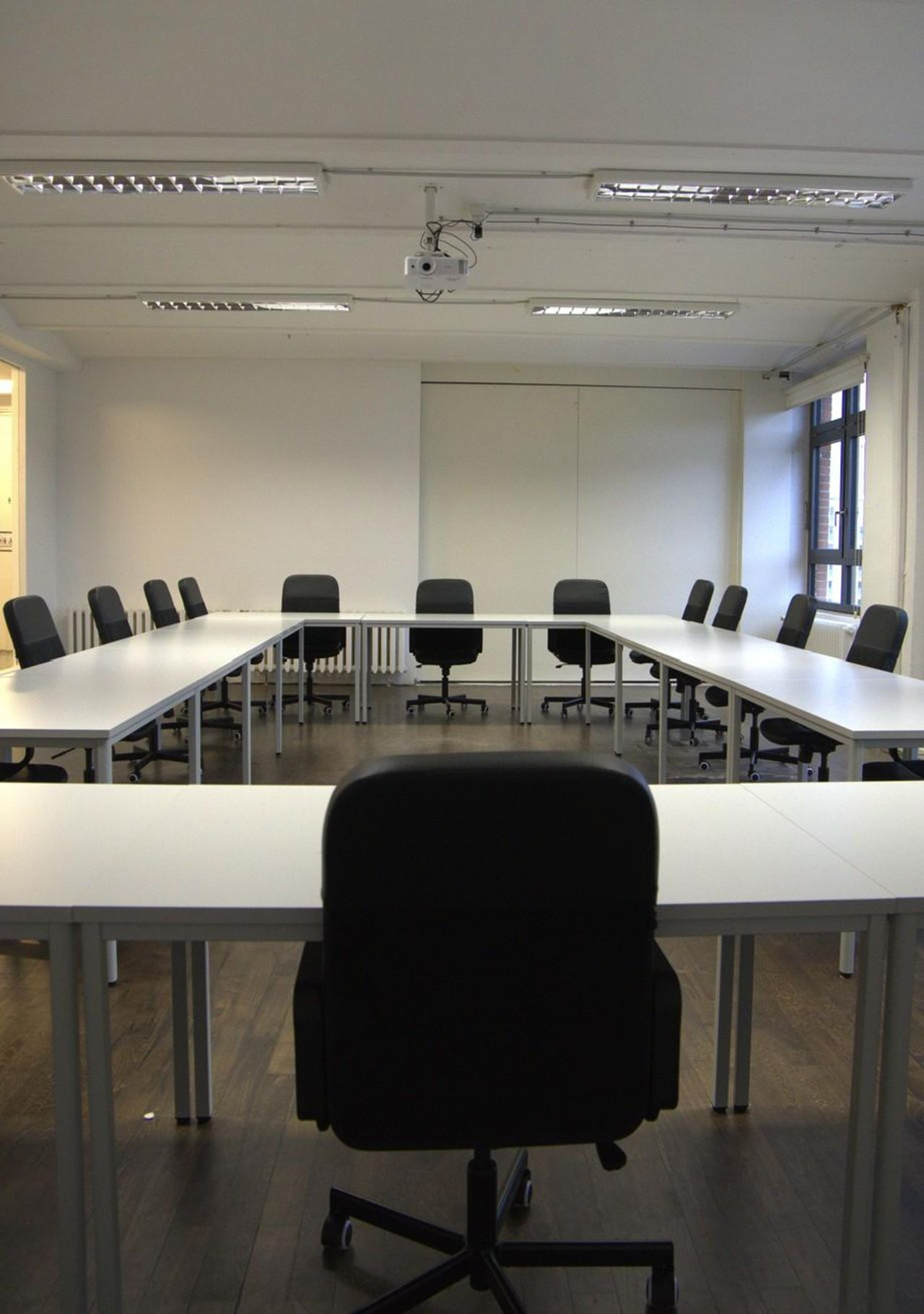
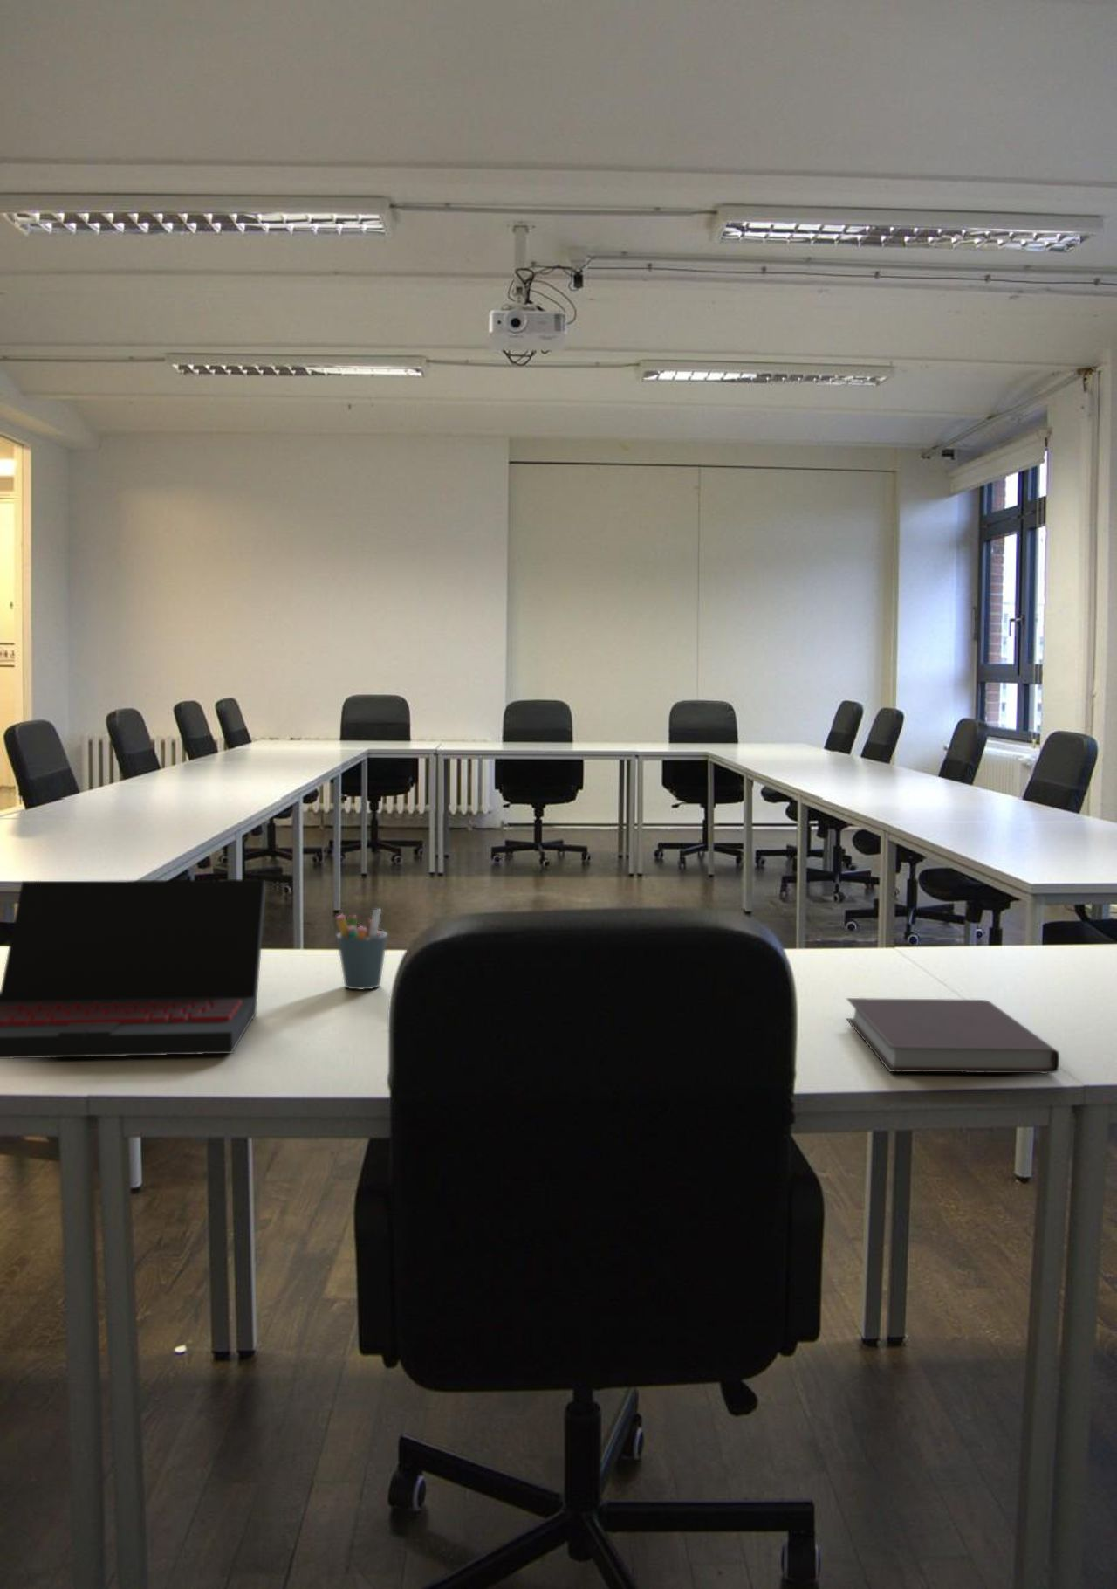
+ pen holder [335,908,388,990]
+ laptop [0,878,267,1059]
+ notebook [845,996,1060,1075]
